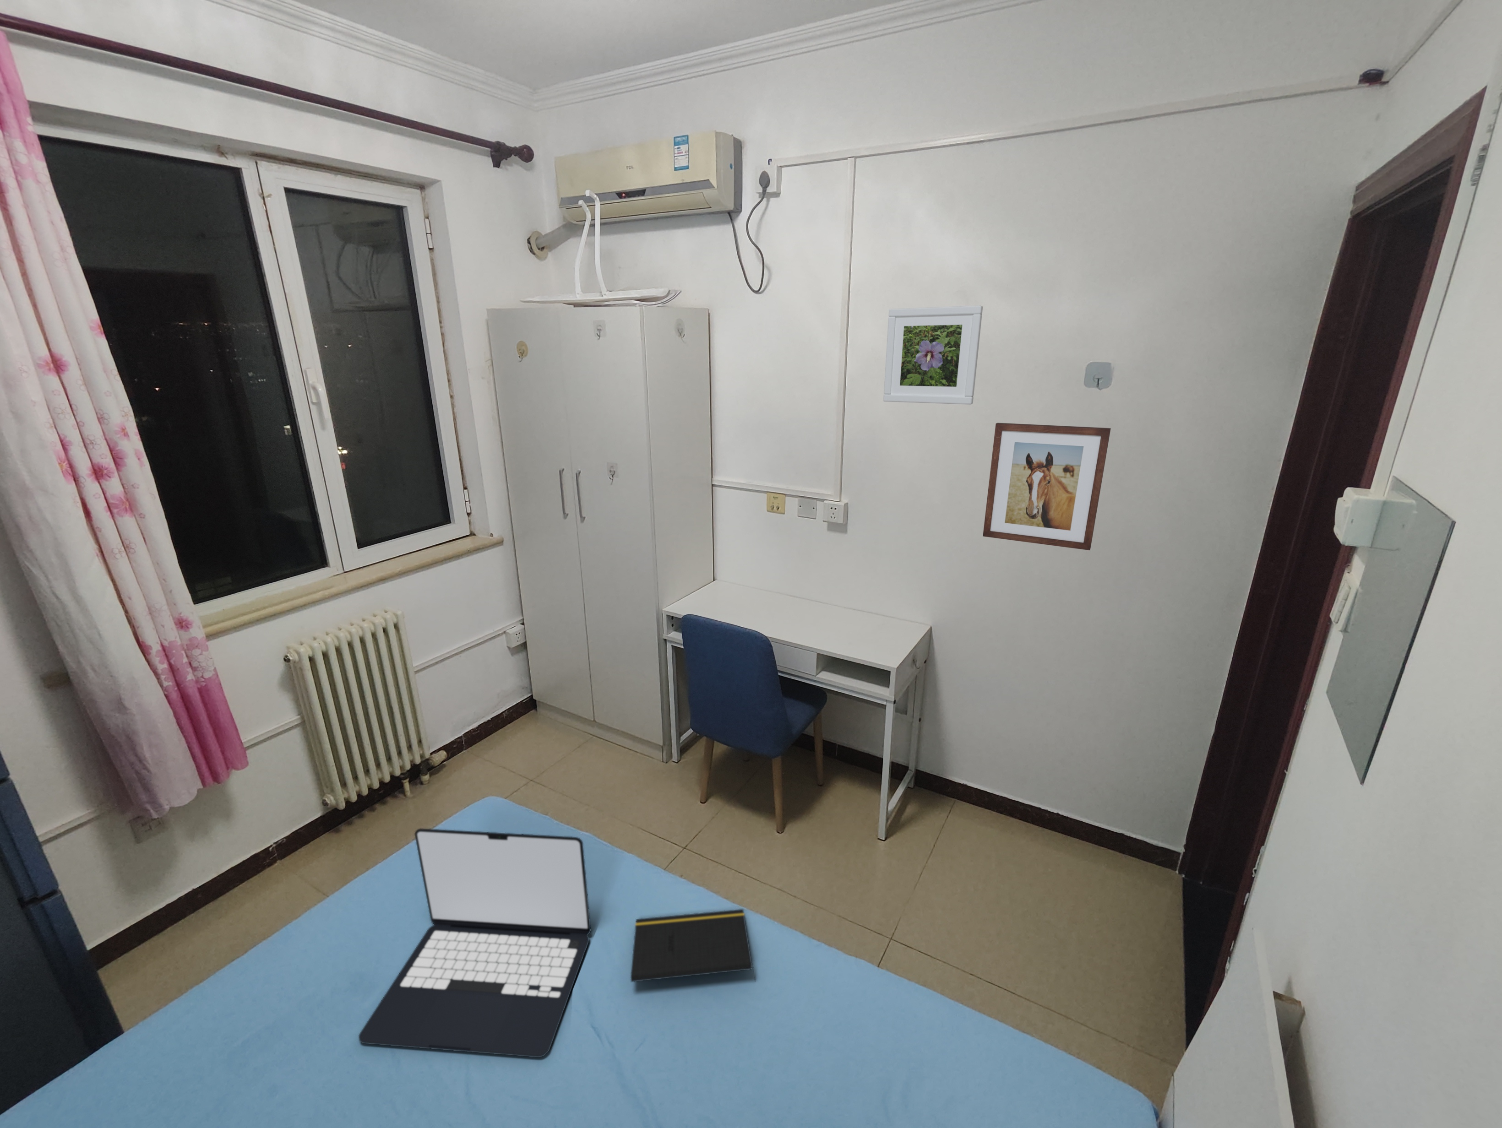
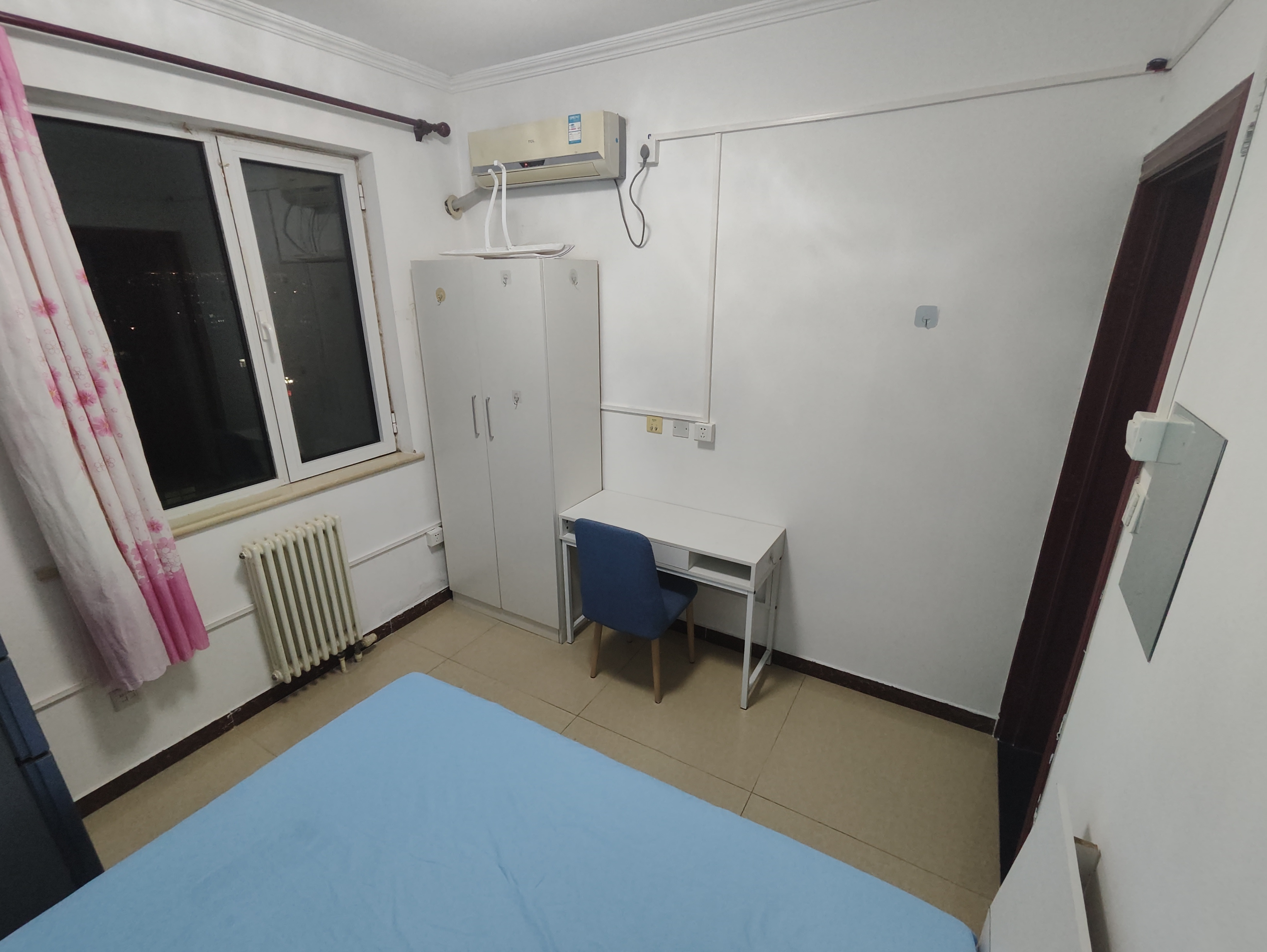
- laptop [358,828,592,1058]
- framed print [883,305,983,405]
- wall art [983,423,1112,551]
- notepad [631,909,756,982]
